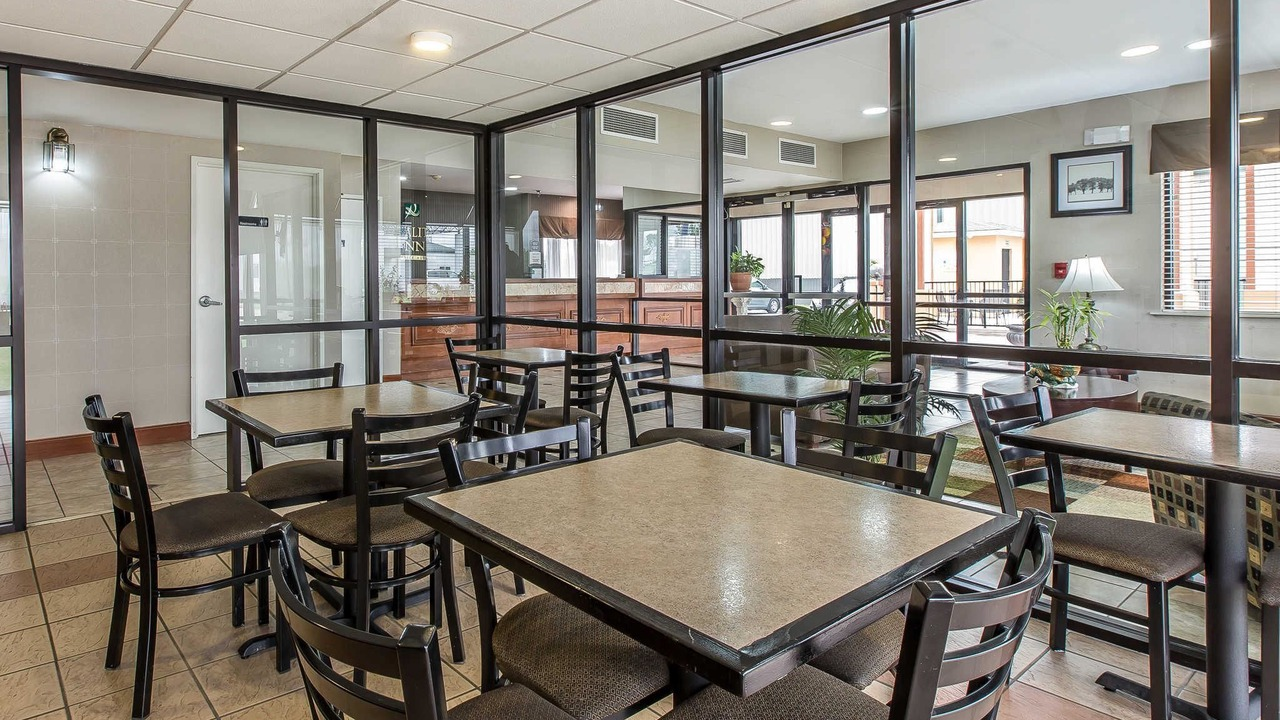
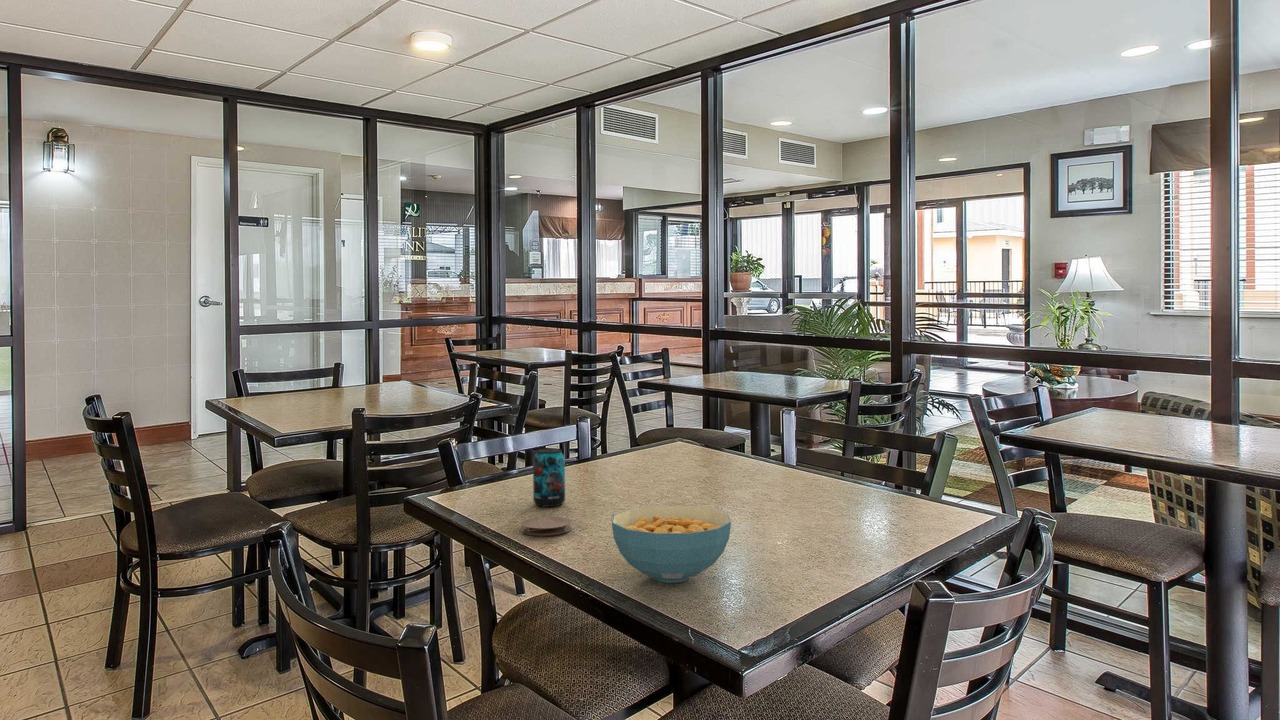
+ beverage can [532,447,566,508]
+ coaster [520,515,573,536]
+ cereal bowl [611,505,732,584]
